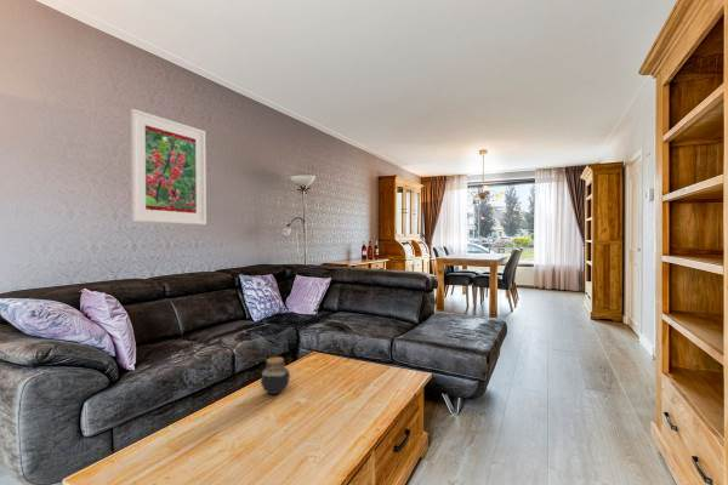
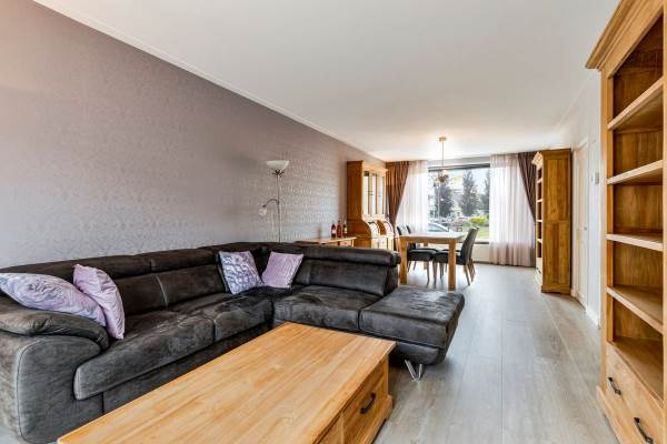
- jar [260,355,294,395]
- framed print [130,108,207,226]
